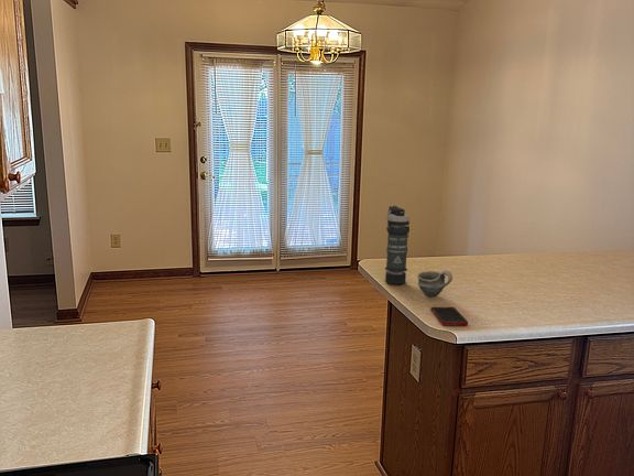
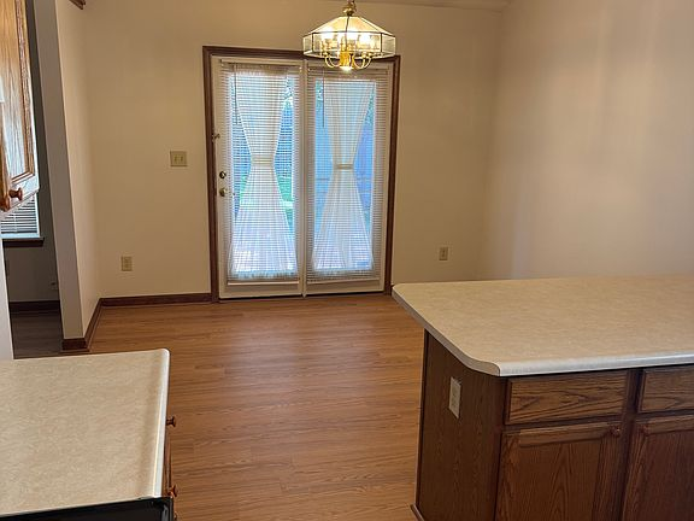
- smoke grenade [384,205,411,285]
- cell phone [429,306,469,326]
- cup [416,269,453,298]
